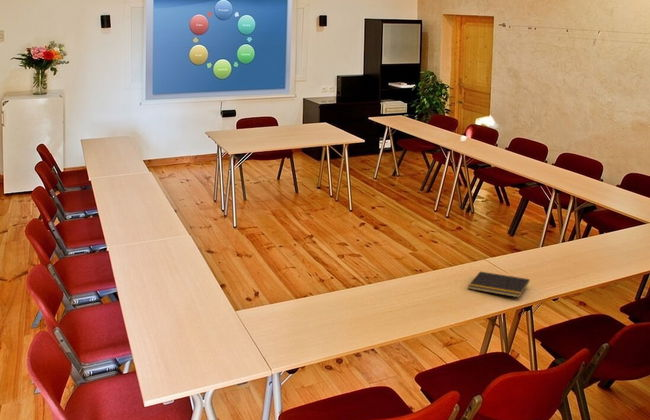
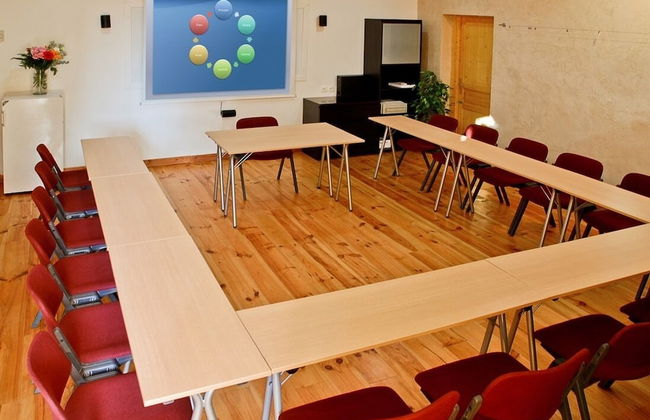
- notepad [467,271,530,298]
